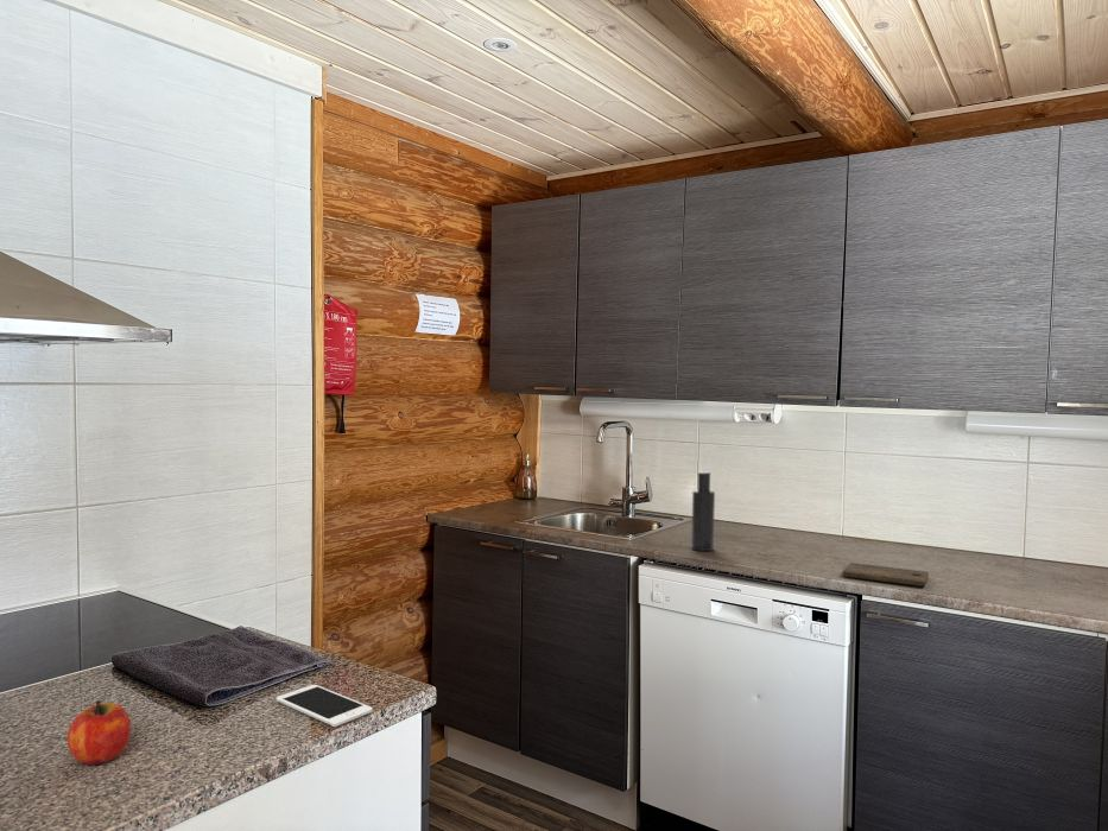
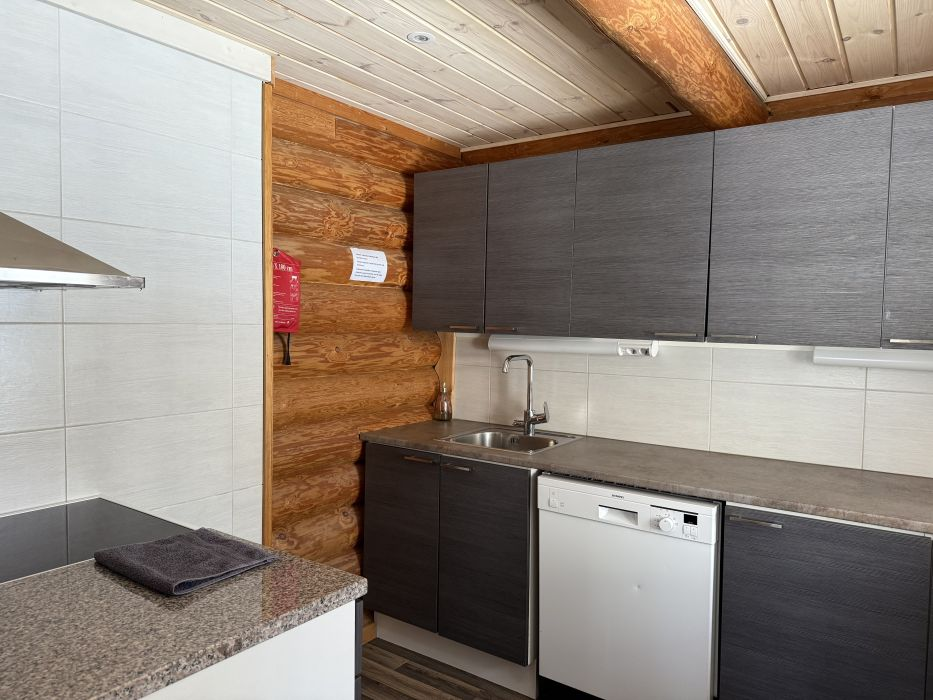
- atomizer [690,470,716,552]
- cell phone [276,684,374,728]
- cutting board [842,562,930,588]
- fruit [67,699,132,766]
